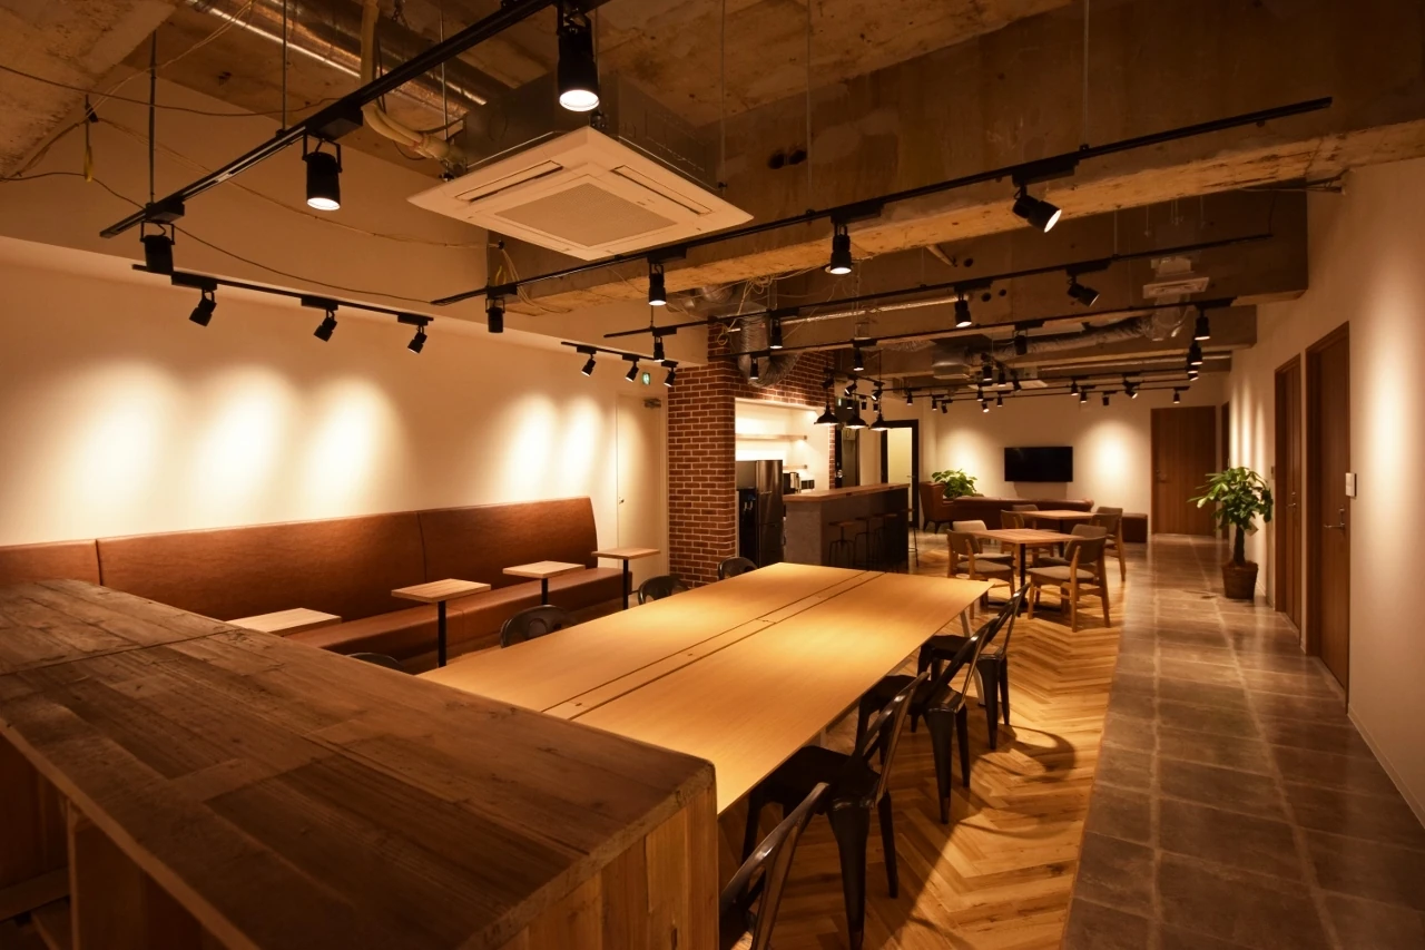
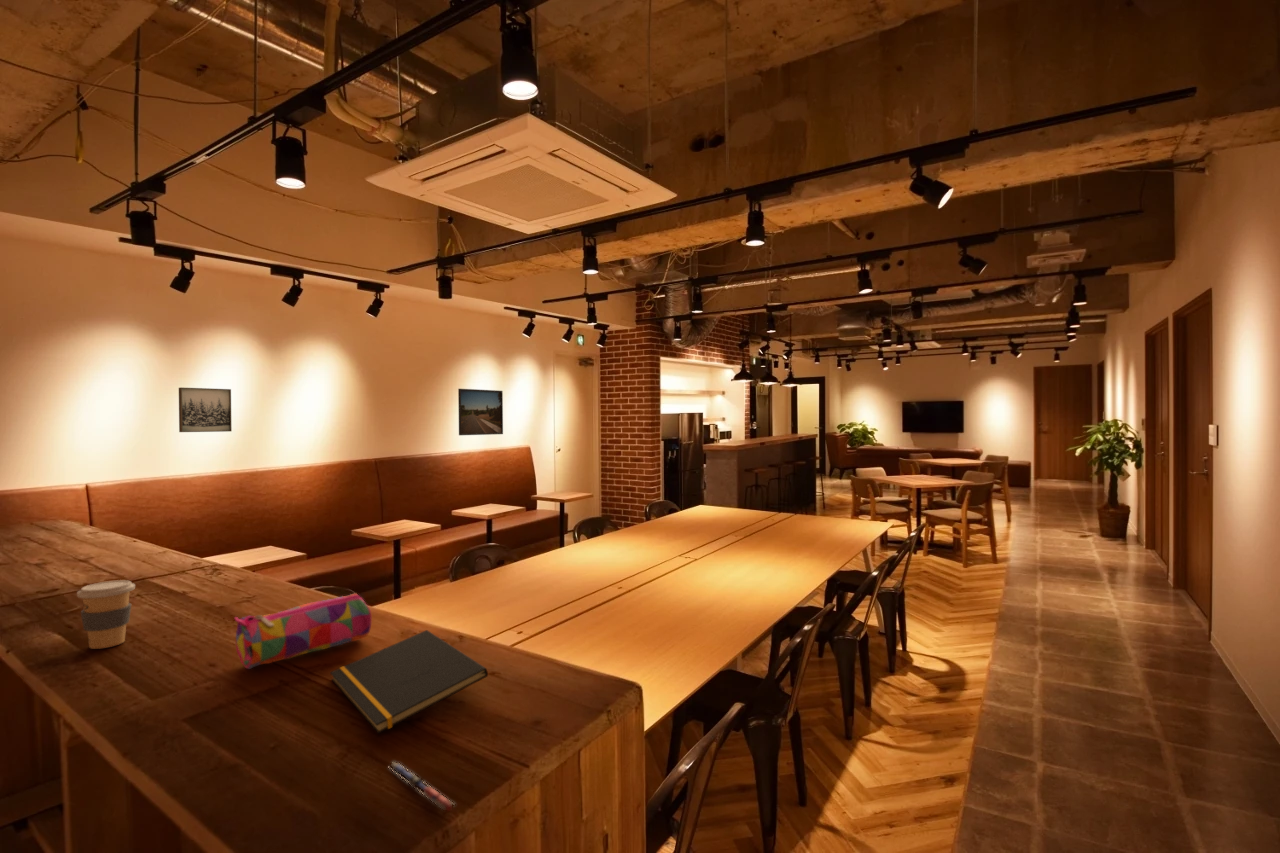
+ pen [388,761,456,812]
+ wall art [178,387,233,433]
+ pencil case [233,592,373,670]
+ notepad [329,629,489,735]
+ coffee cup [76,579,136,650]
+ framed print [457,388,504,436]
